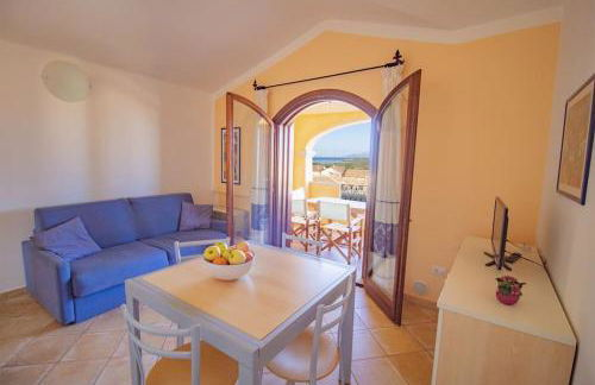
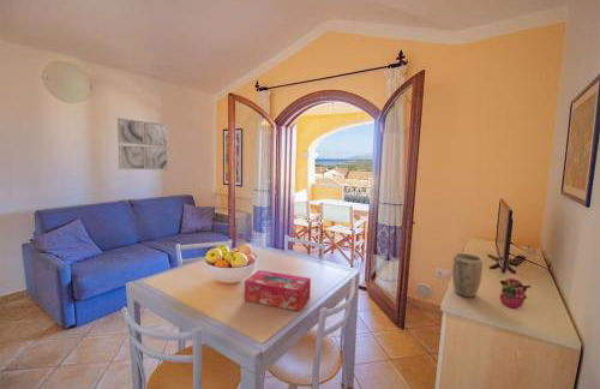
+ tissue box [244,269,312,312]
+ plant pot [451,252,484,299]
+ wall art [116,116,169,170]
